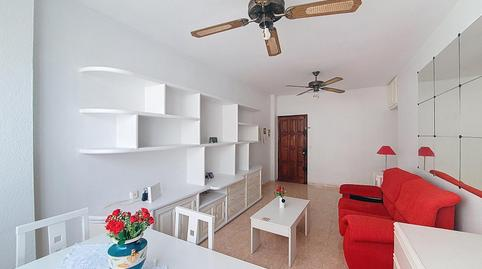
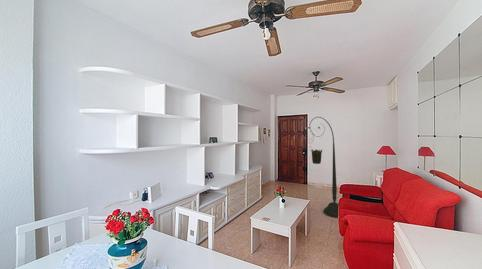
+ floor lamp [306,116,339,219]
